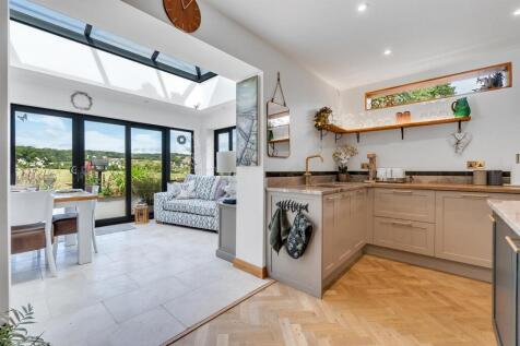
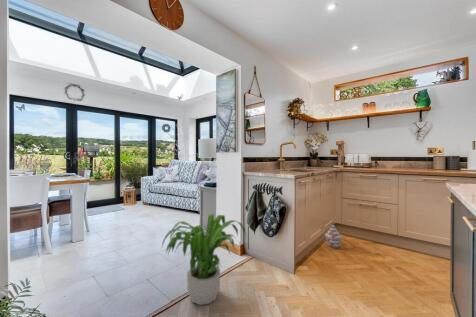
+ woven basket [324,221,343,249]
+ potted plant [161,213,247,306]
